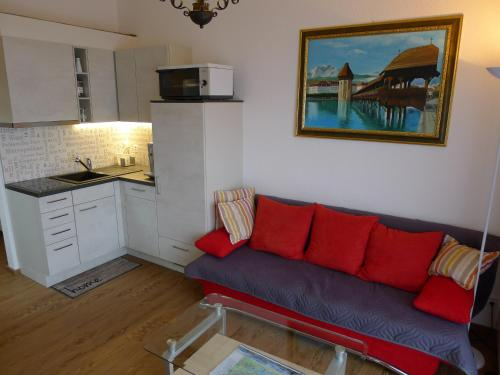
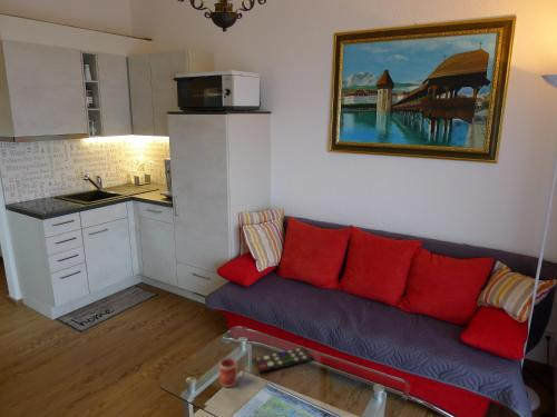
+ remote control [251,346,314,374]
+ mug [218,357,246,388]
